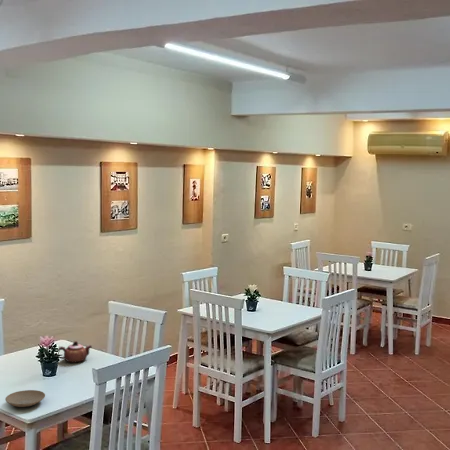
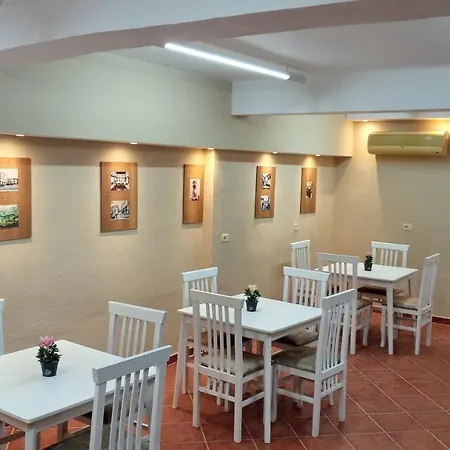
- plate [4,389,46,408]
- teapot [57,340,93,364]
